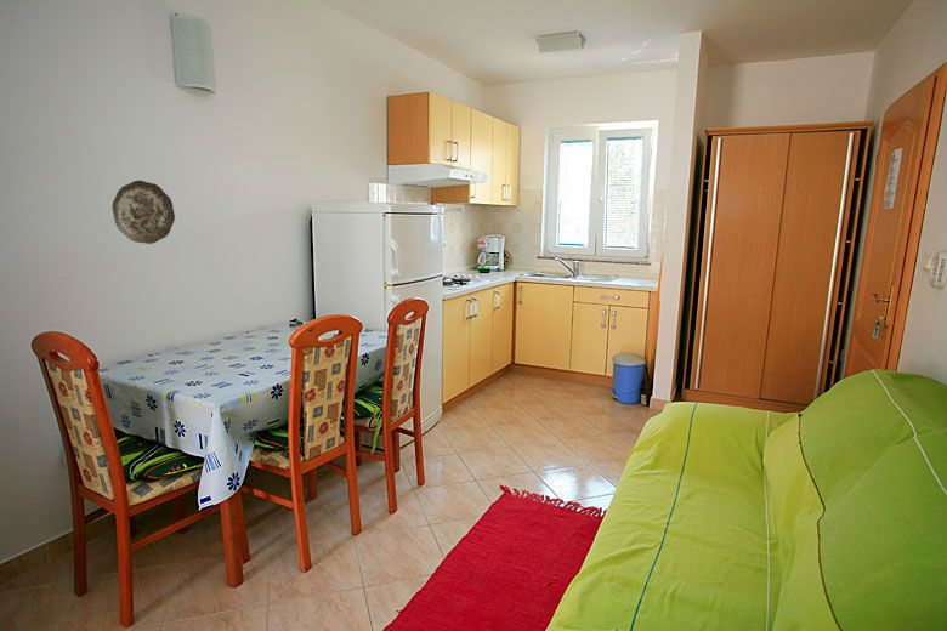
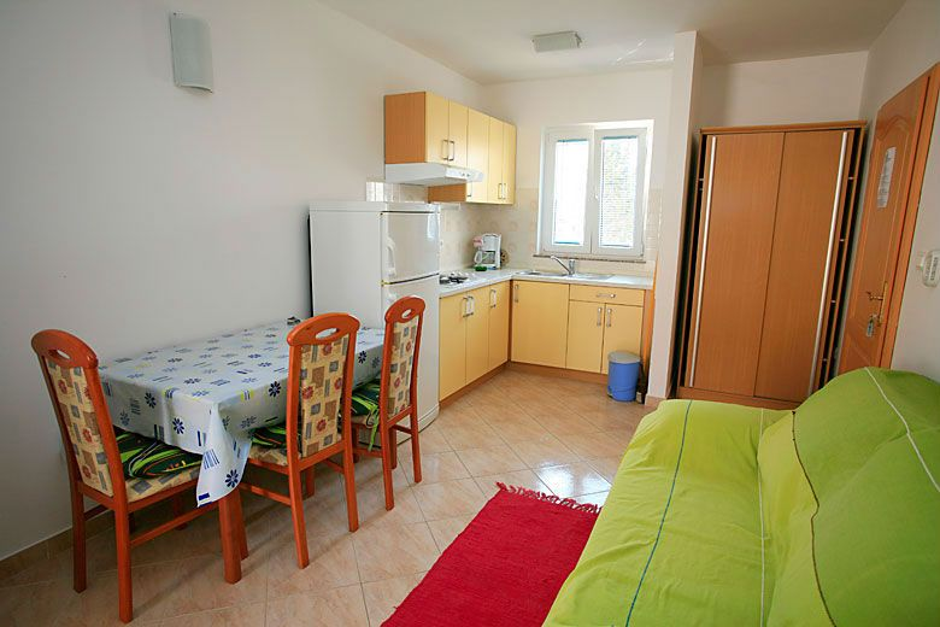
- decorative plate [112,180,176,245]
